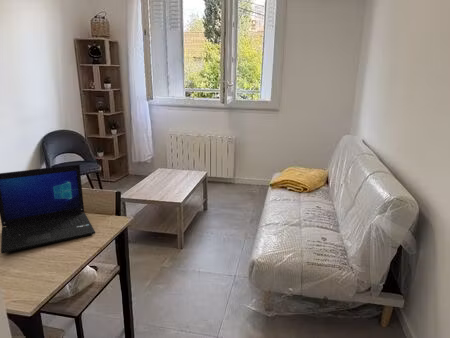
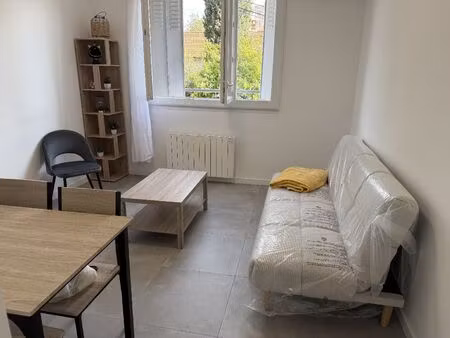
- laptop [0,164,96,254]
